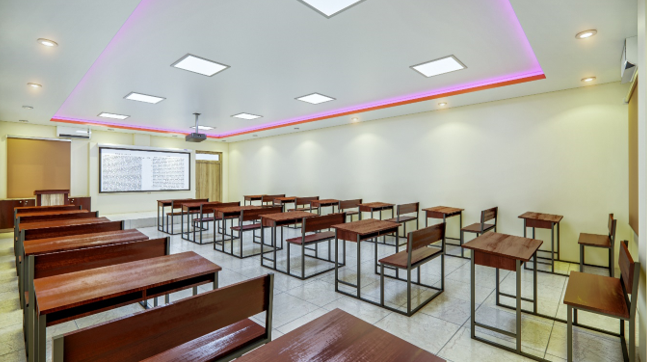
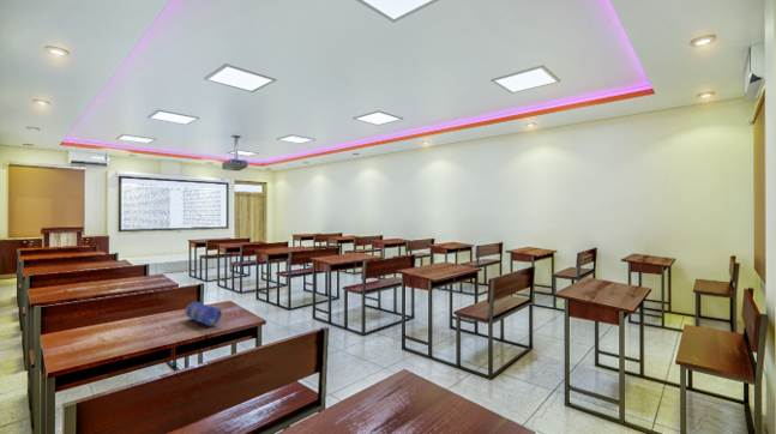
+ pencil case [185,301,223,327]
